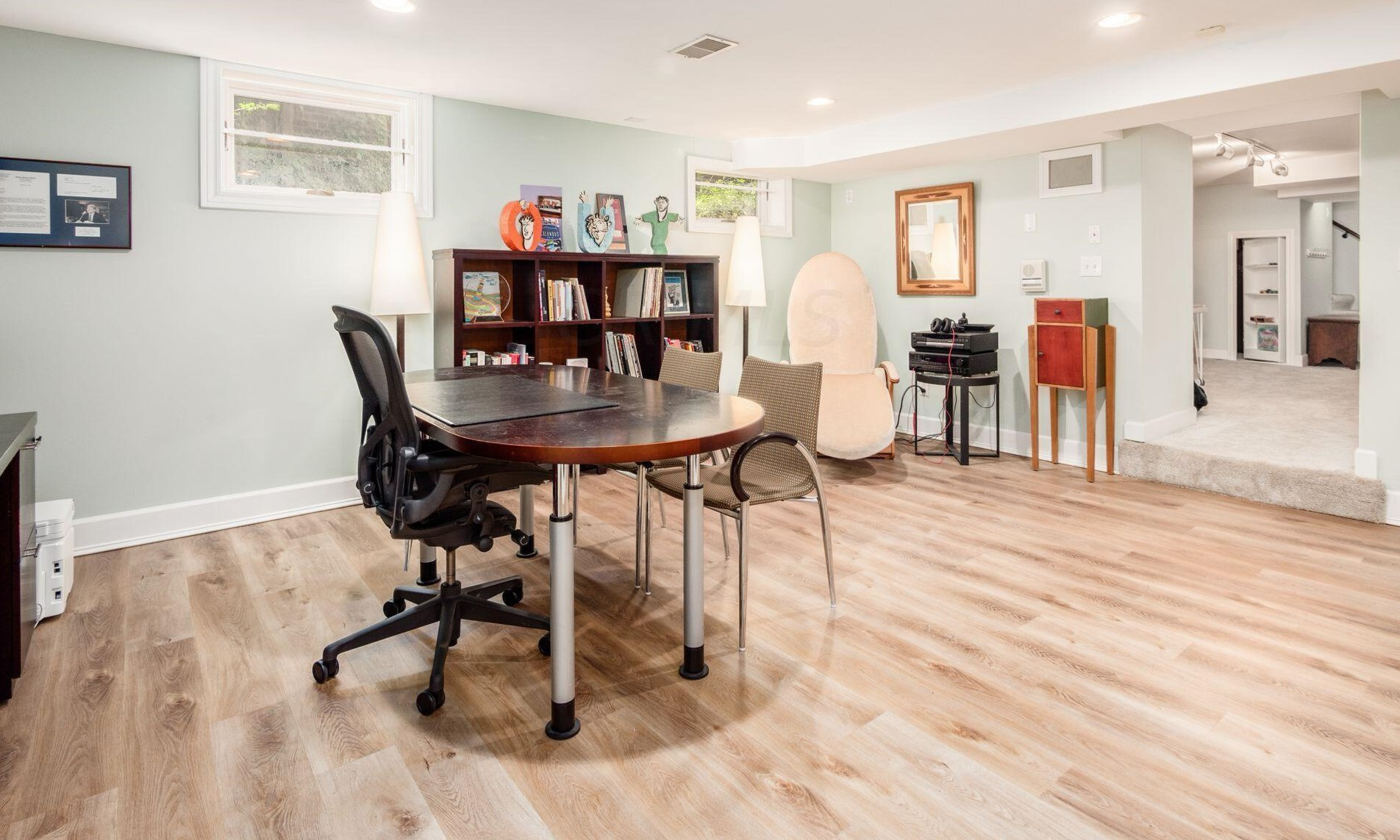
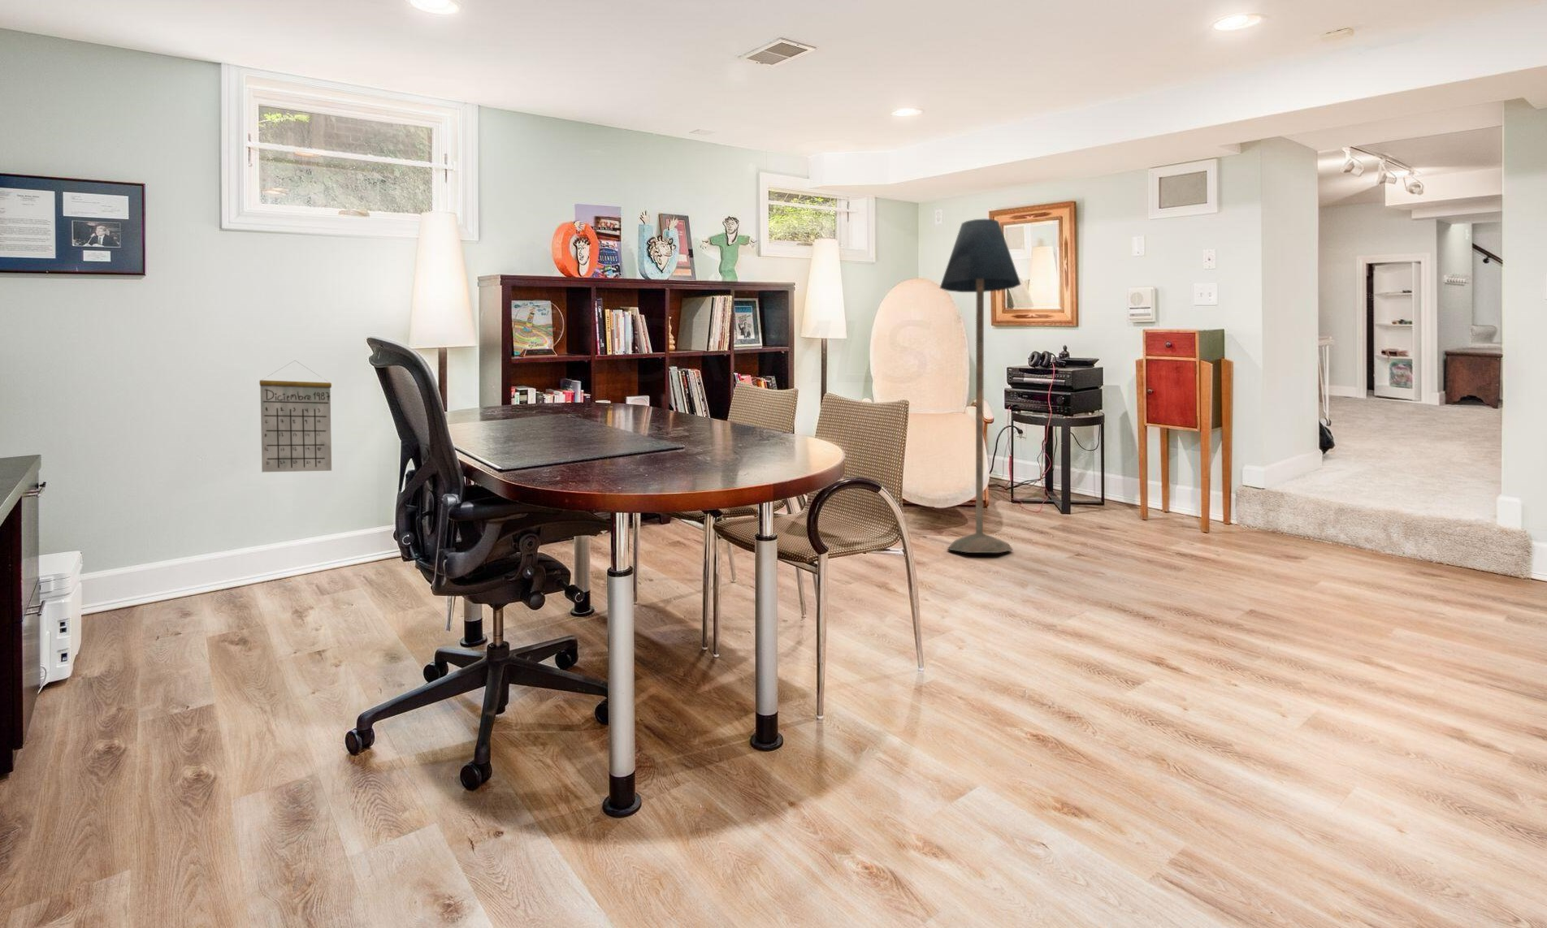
+ calendar [259,360,333,473]
+ floor lamp [939,219,1022,553]
